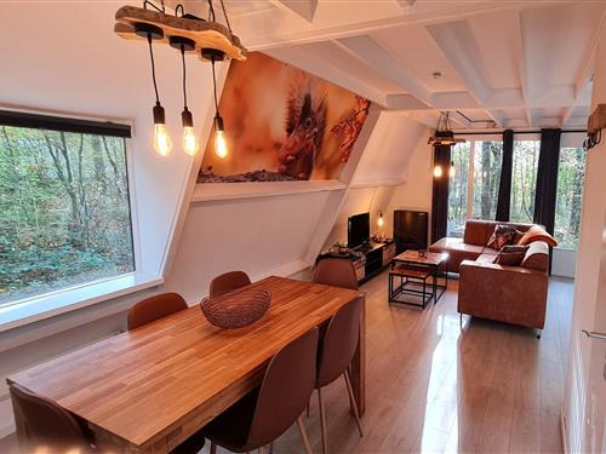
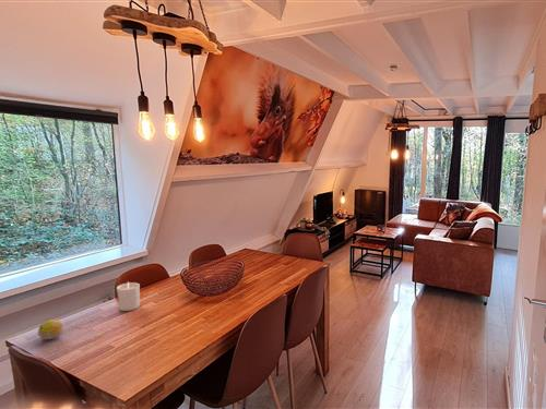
+ candle [116,280,141,312]
+ fruit [37,318,64,340]
